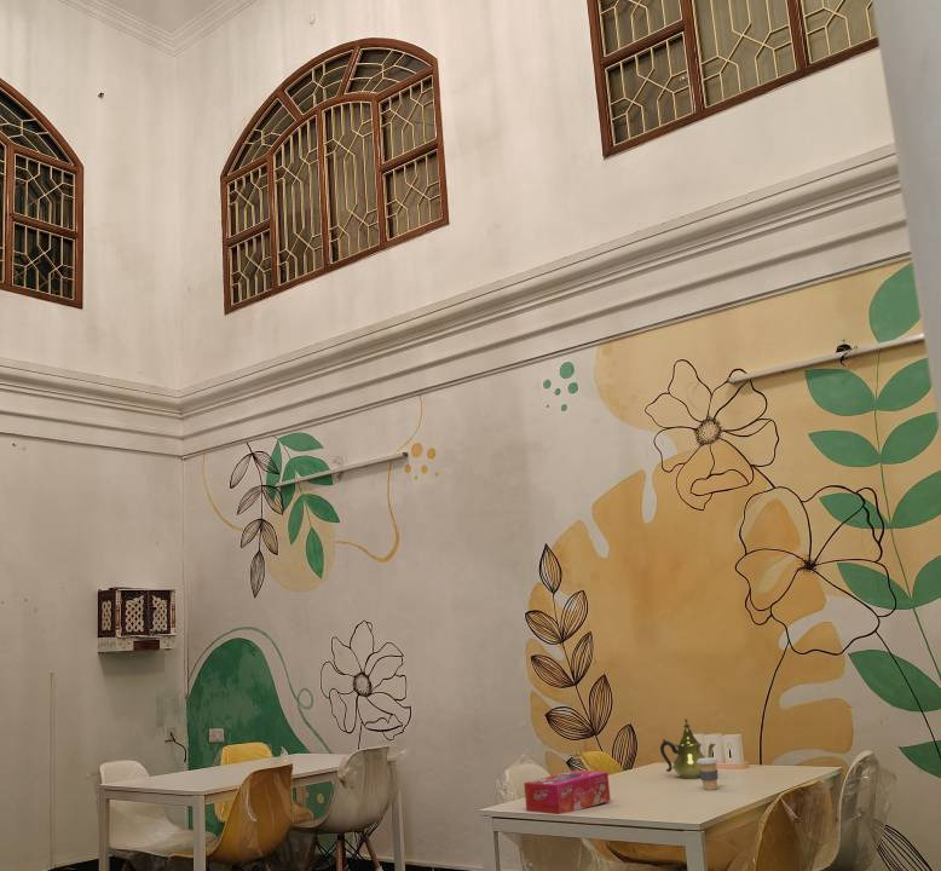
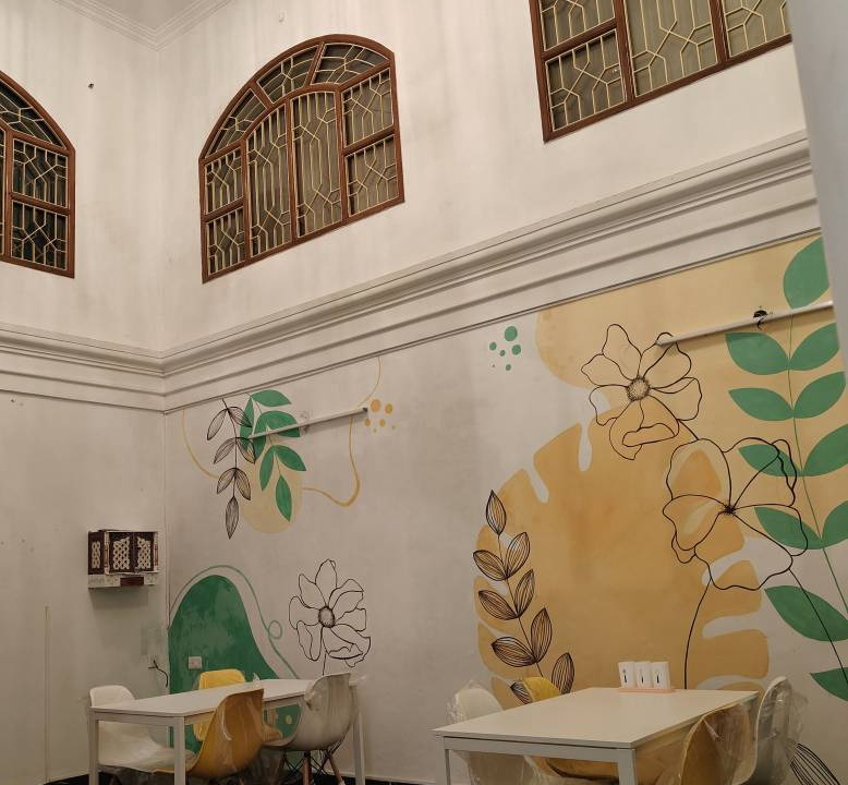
- teapot [659,717,717,779]
- tissue box [523,769,612,815]
- coffee cup [697,756,720,791]
